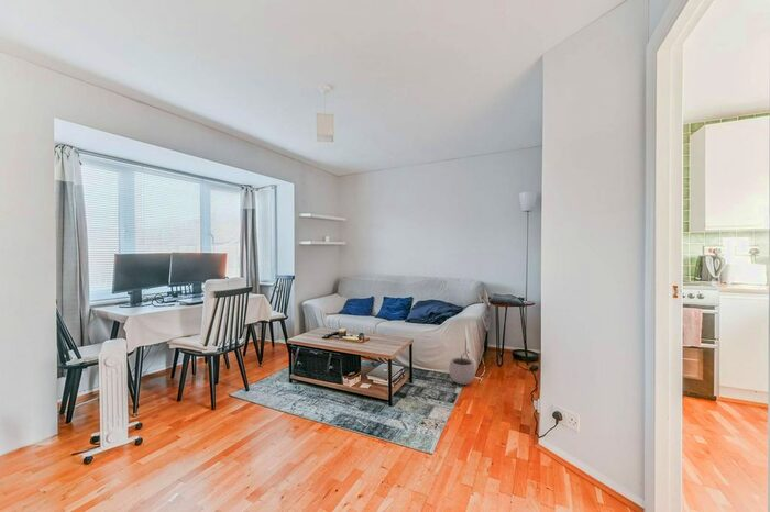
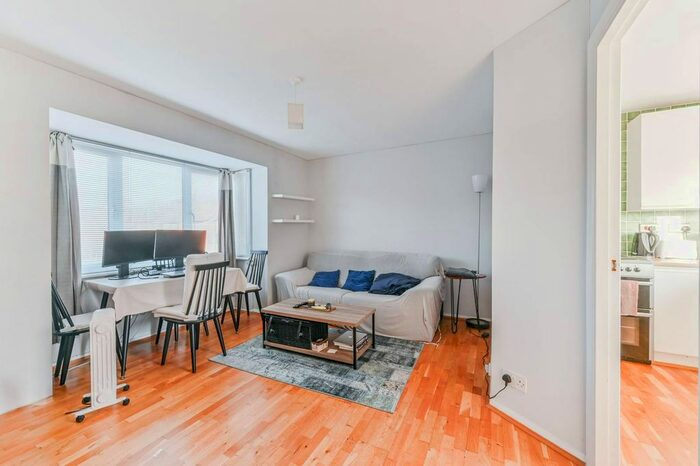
- plant pot [448,352,476,386]
